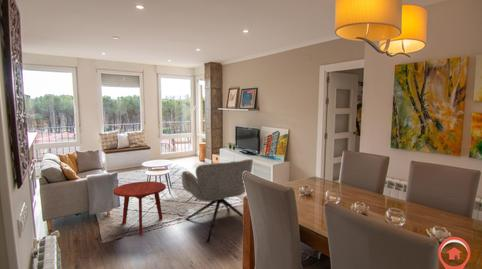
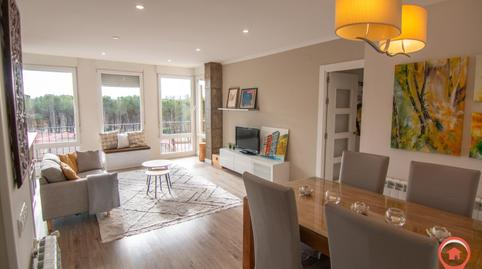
- side table [112,180,167,236]
- armchair [181,158,254,243]
